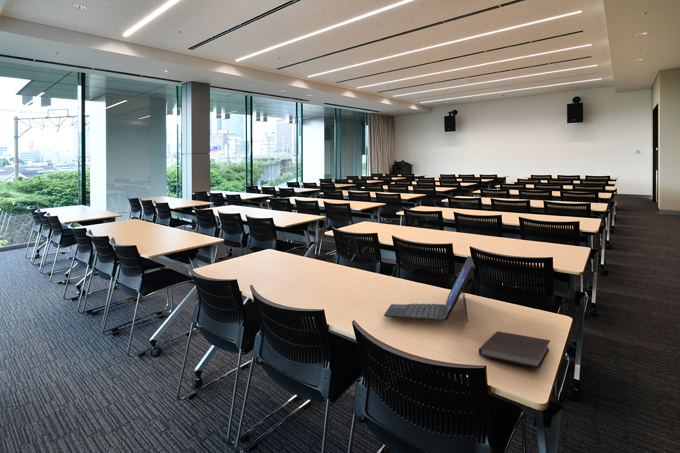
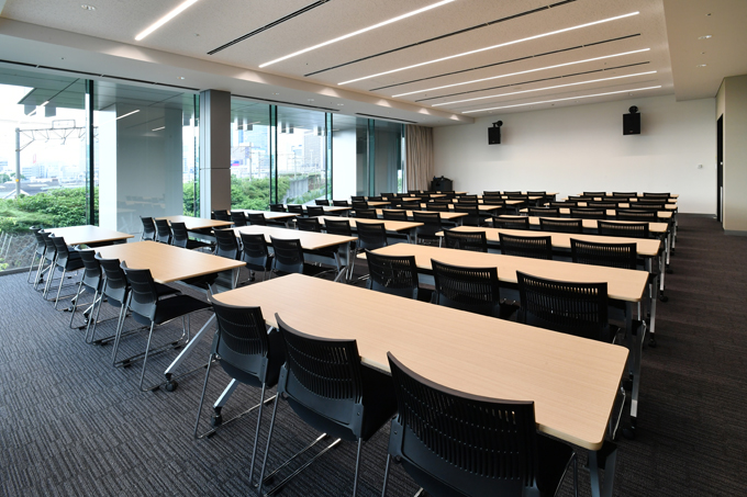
- notebook [478,331,551,369]
- laptop [383,255,476,323]
